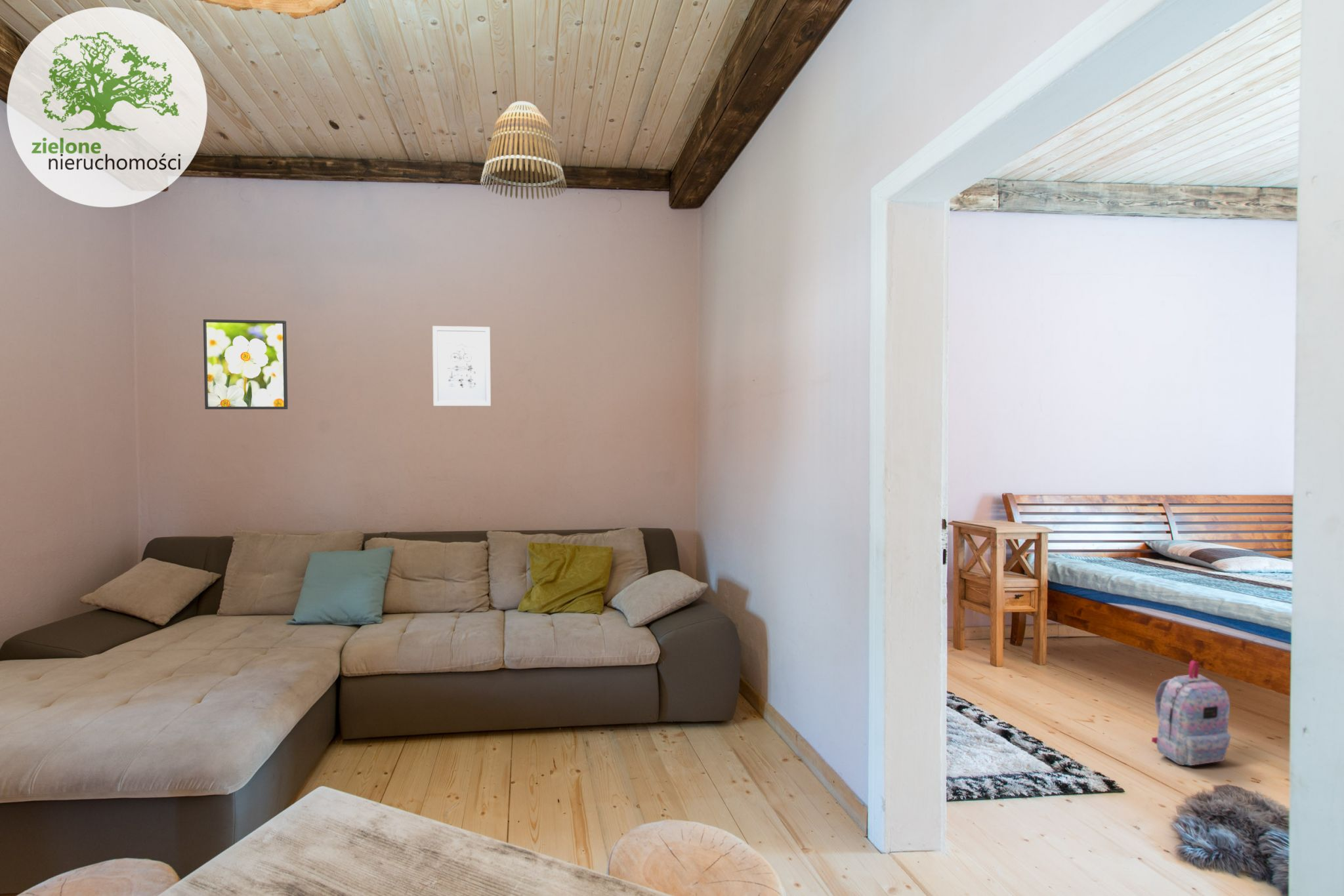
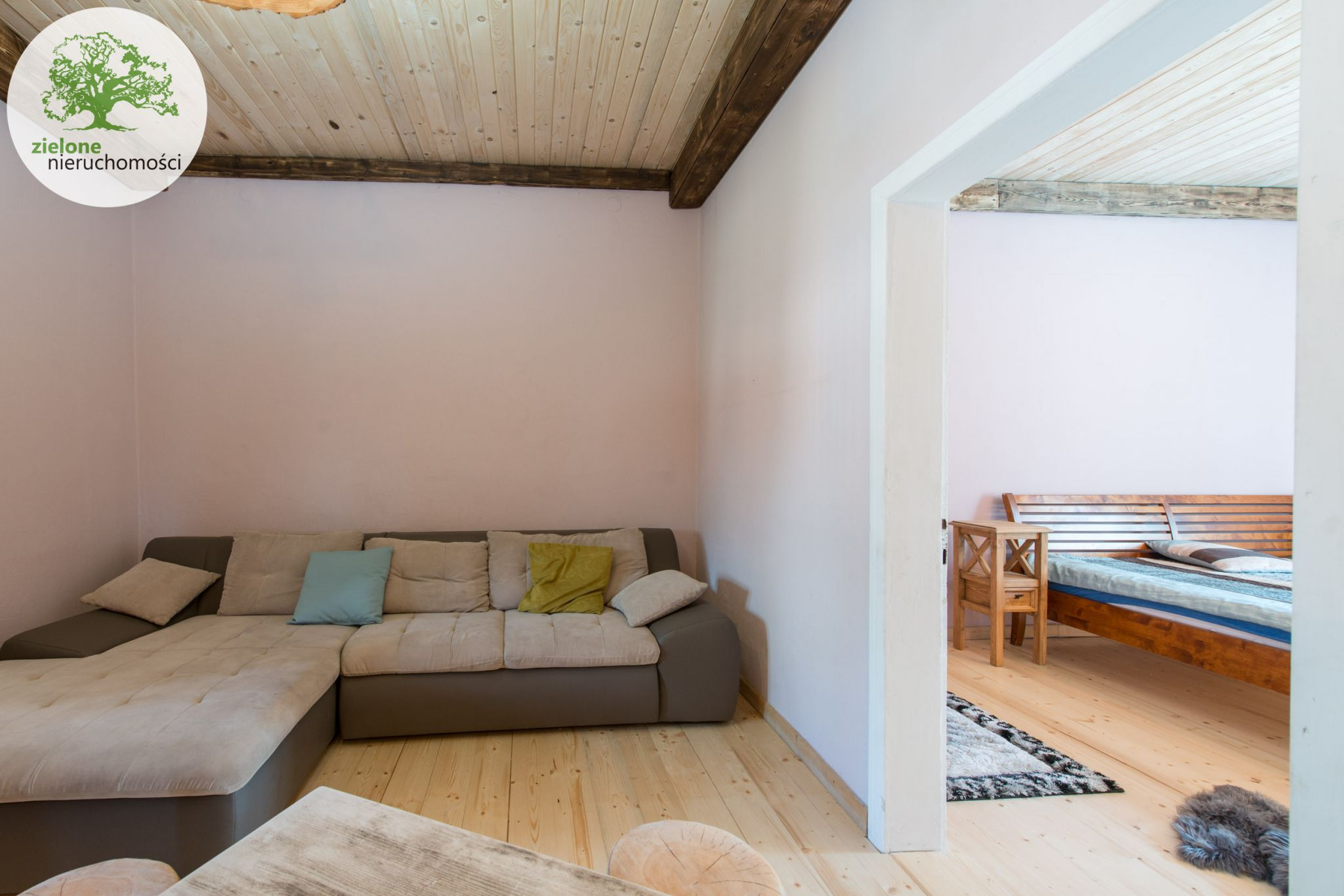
- backpack [1151,659,1232,766]
- lamp shade [480,100,568,200]
- wall art [432,325,492,407]
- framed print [203,319,288,410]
